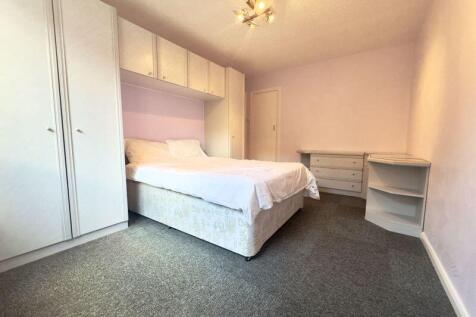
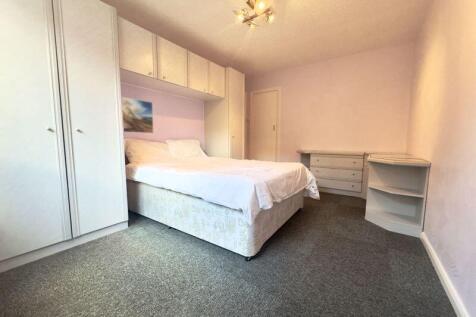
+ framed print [121,96,154,134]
